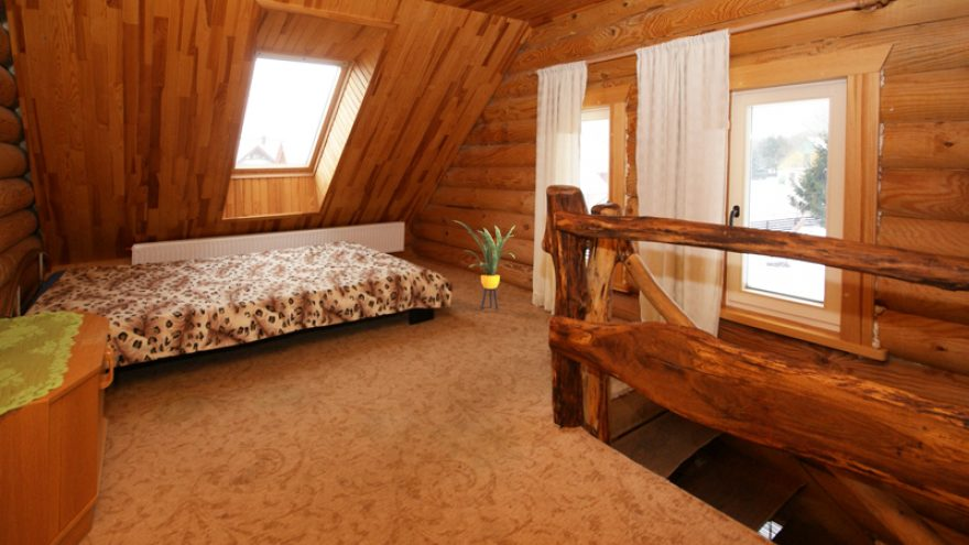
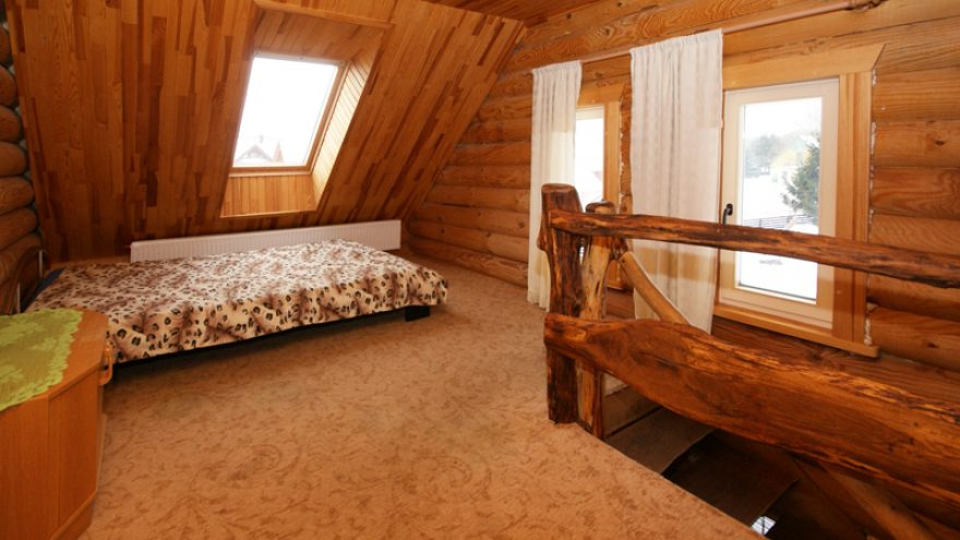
- house plant [451,219,516,312]
